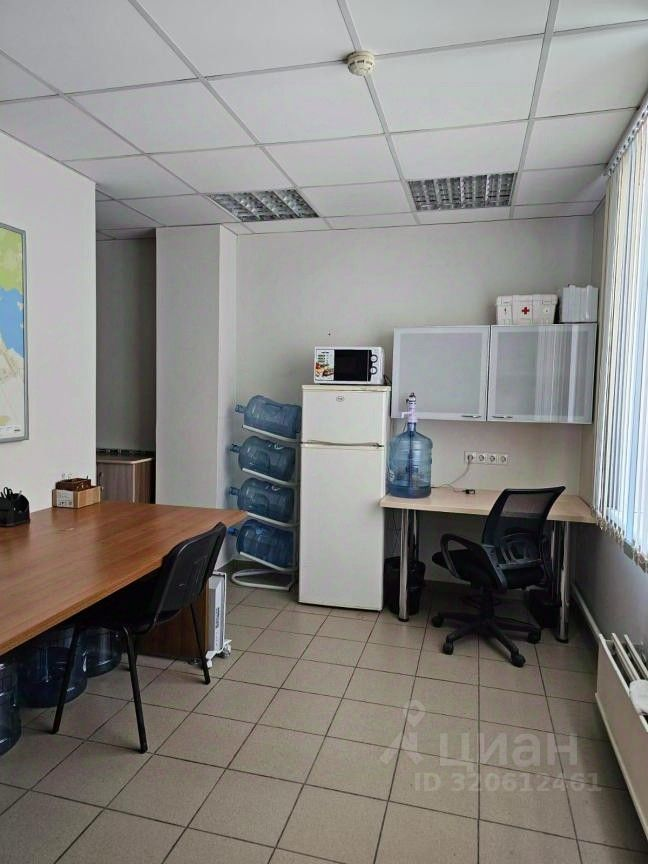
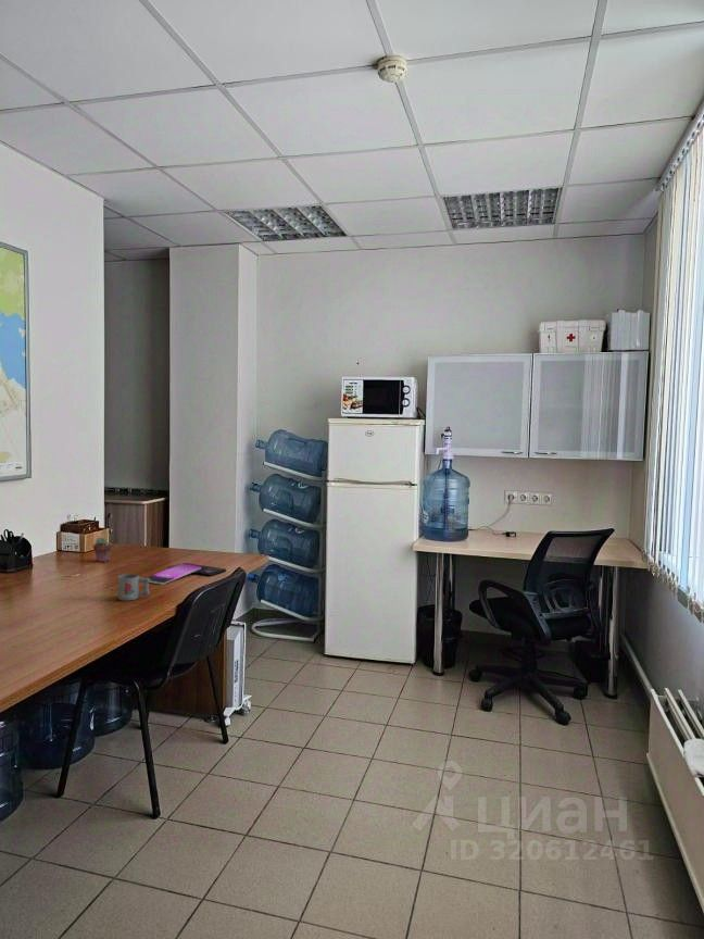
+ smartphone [144,562,227,586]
+ potted succulent [92,537,113,563]
+ mug [117,573,151,602]
